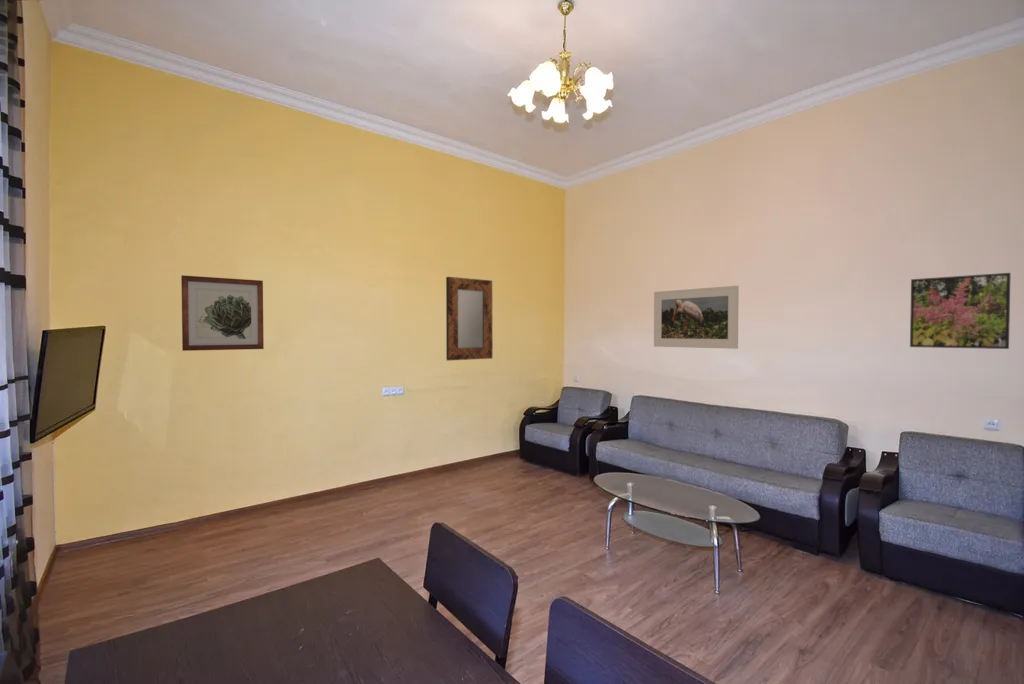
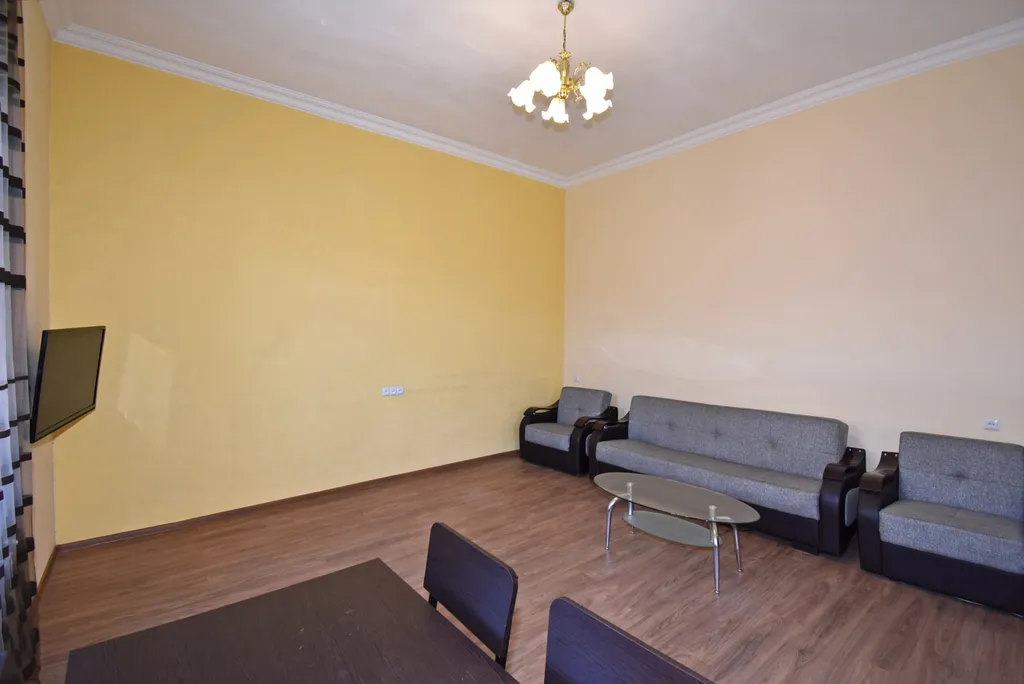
- wall art [180,275,265,352]
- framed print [653,285,740,350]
- home mirror [445,276,494,362]
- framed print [909,272,1012,350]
